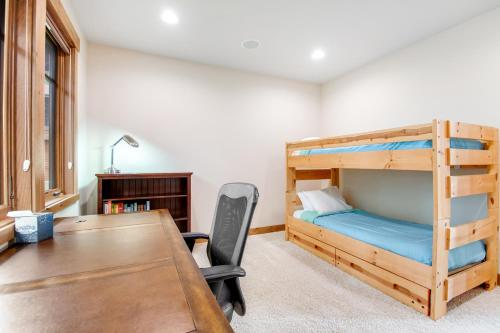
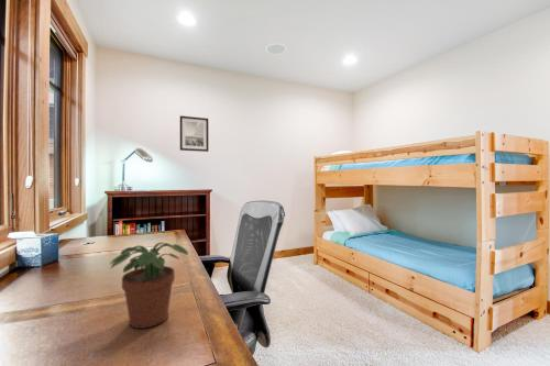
+ potted plant [109,241,189,330]
+ wall art [179,114,209,153]
